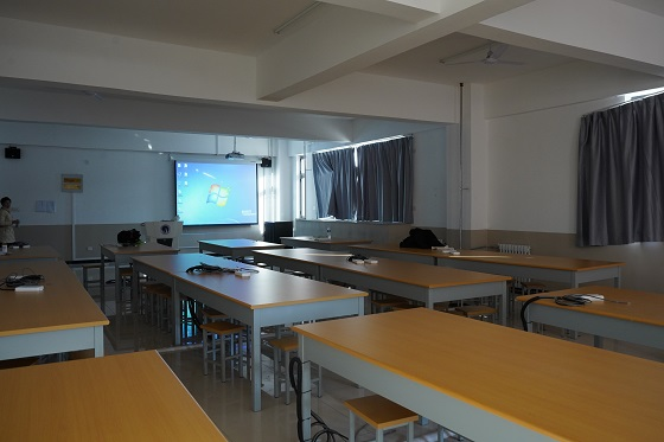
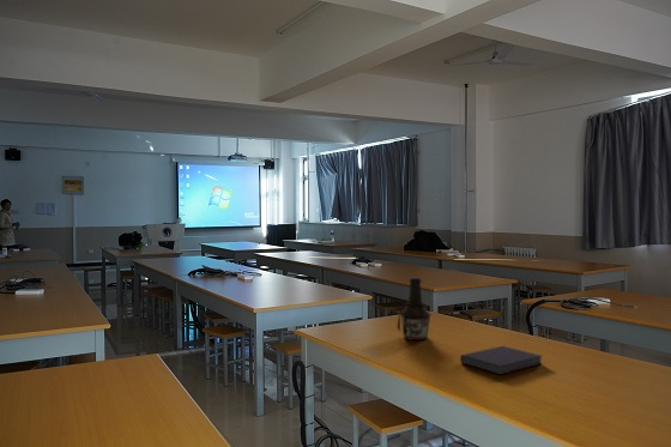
+ notebook [459,345,544,376]
+ bottle [395,277,433,342]
